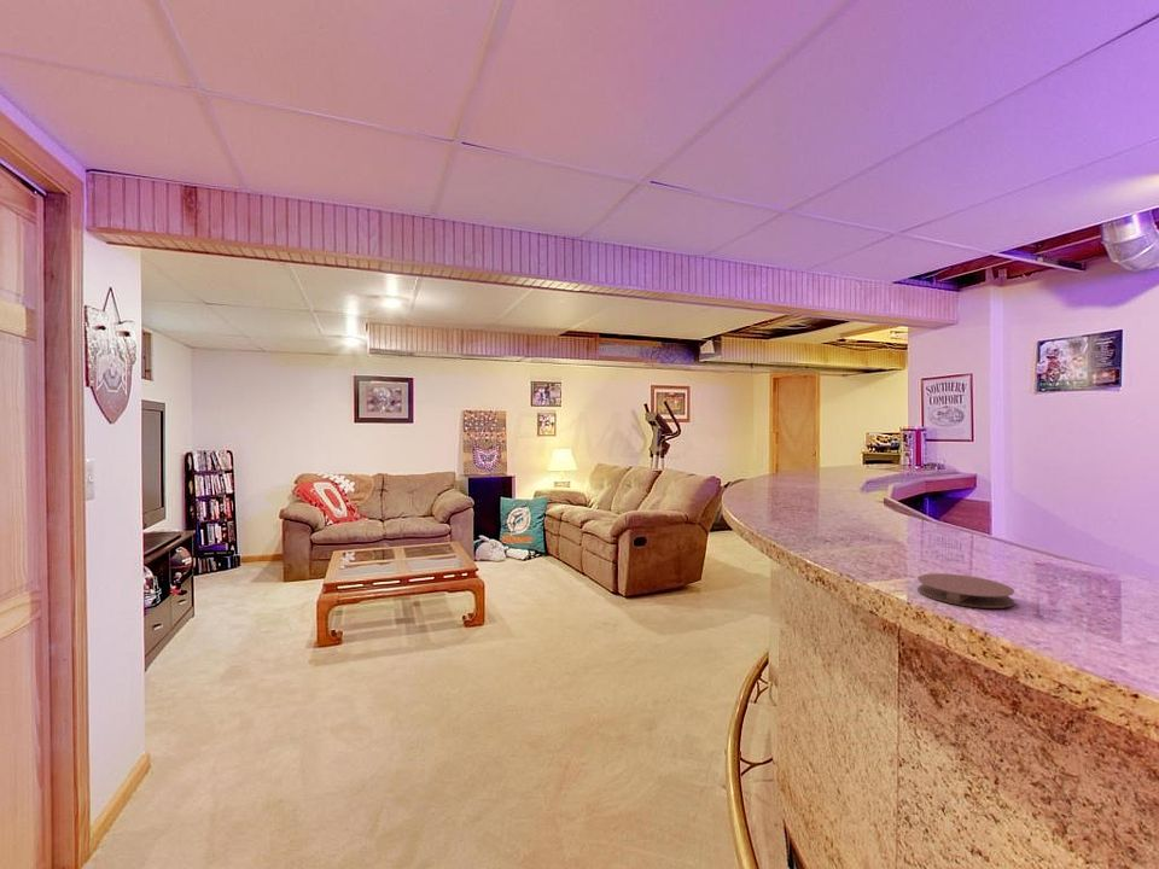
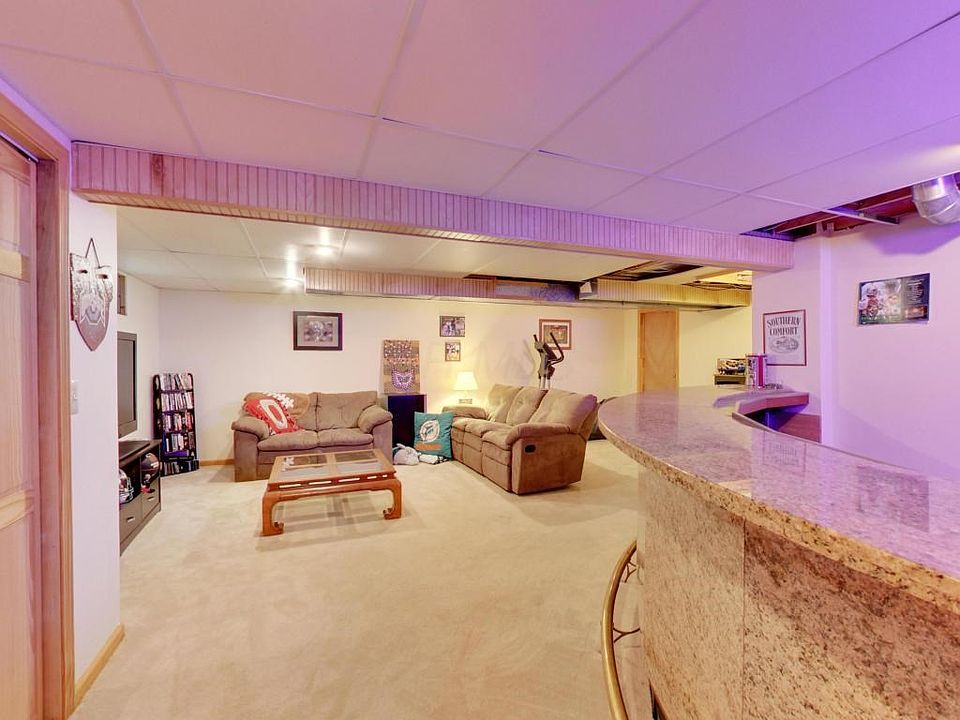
- coaster [916,572,1015,610]
